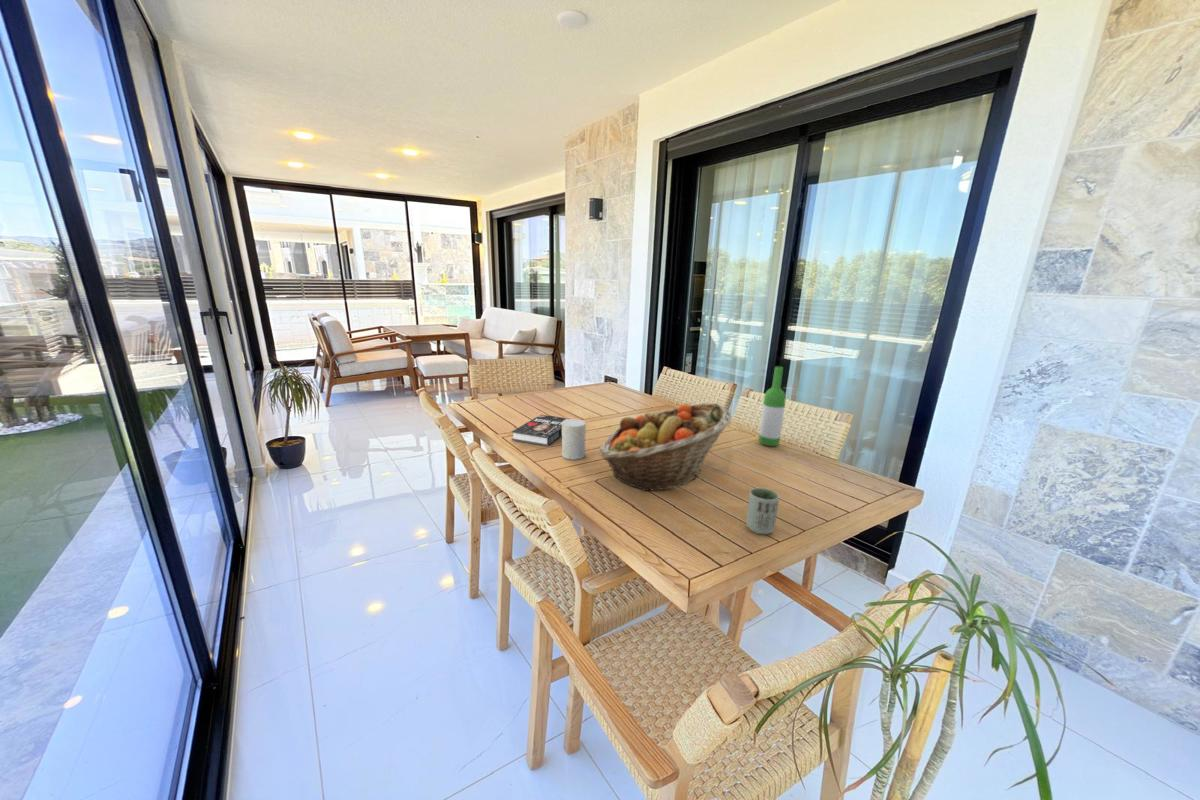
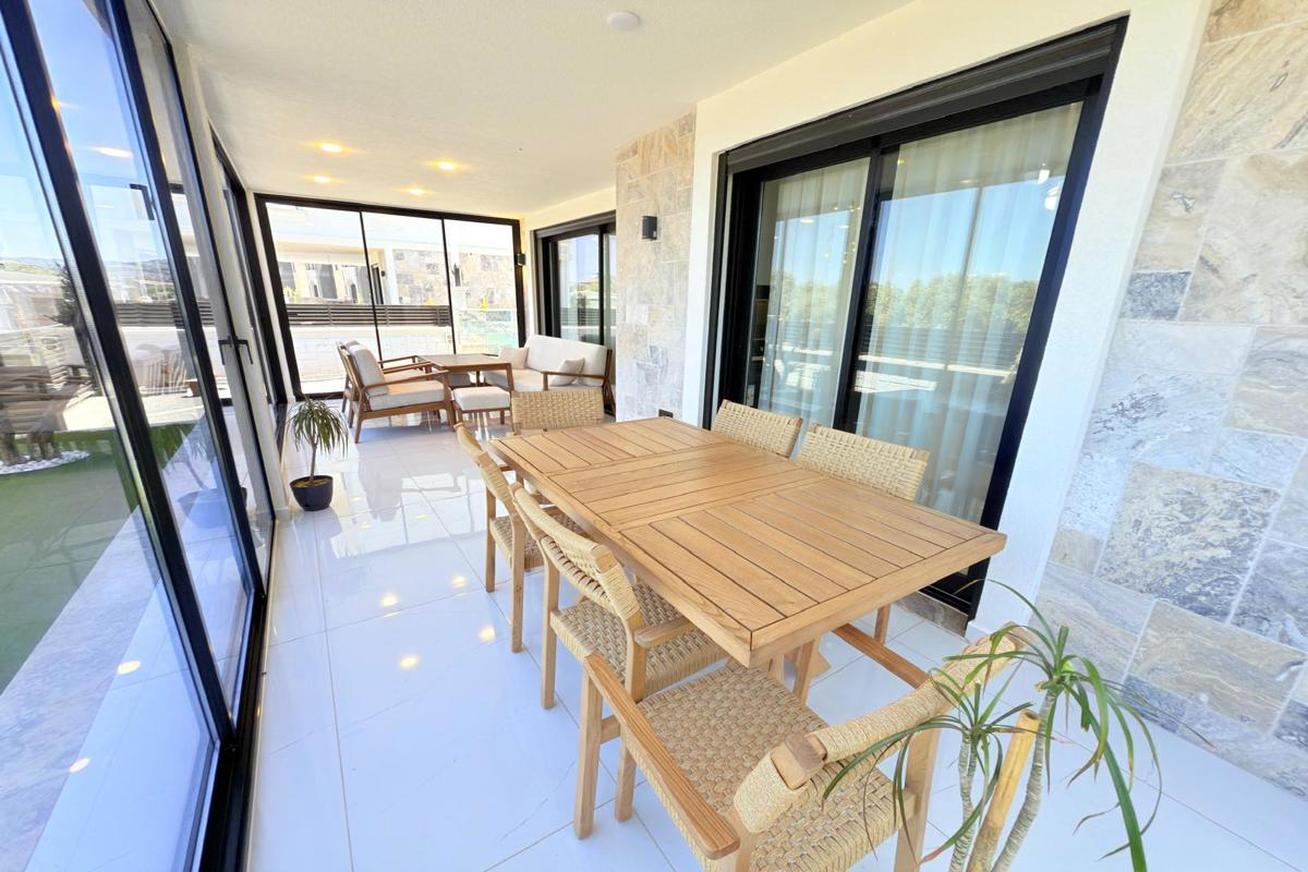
- fruit basket [598,402,732,492]
- wine bottle [757,365,787,447]
- book [511,413,571,447]
- cup [561,418,587,461]
- cup [745,487,780,535]
